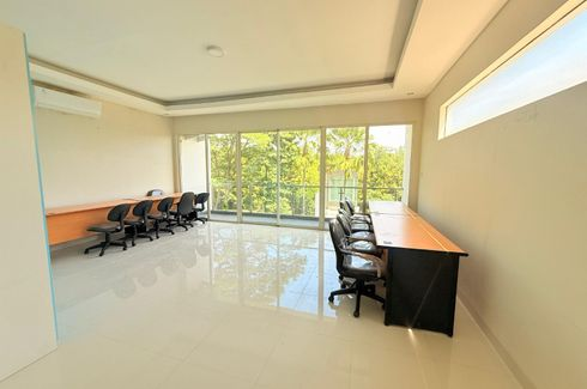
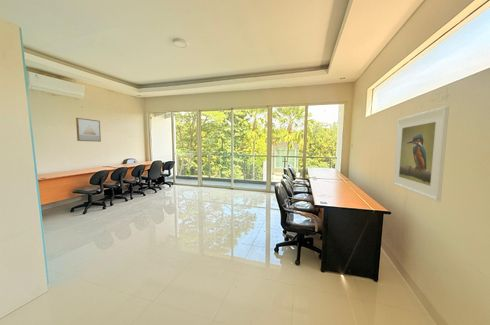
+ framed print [392,105,450,203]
+ wall art [75,117,102,143]
